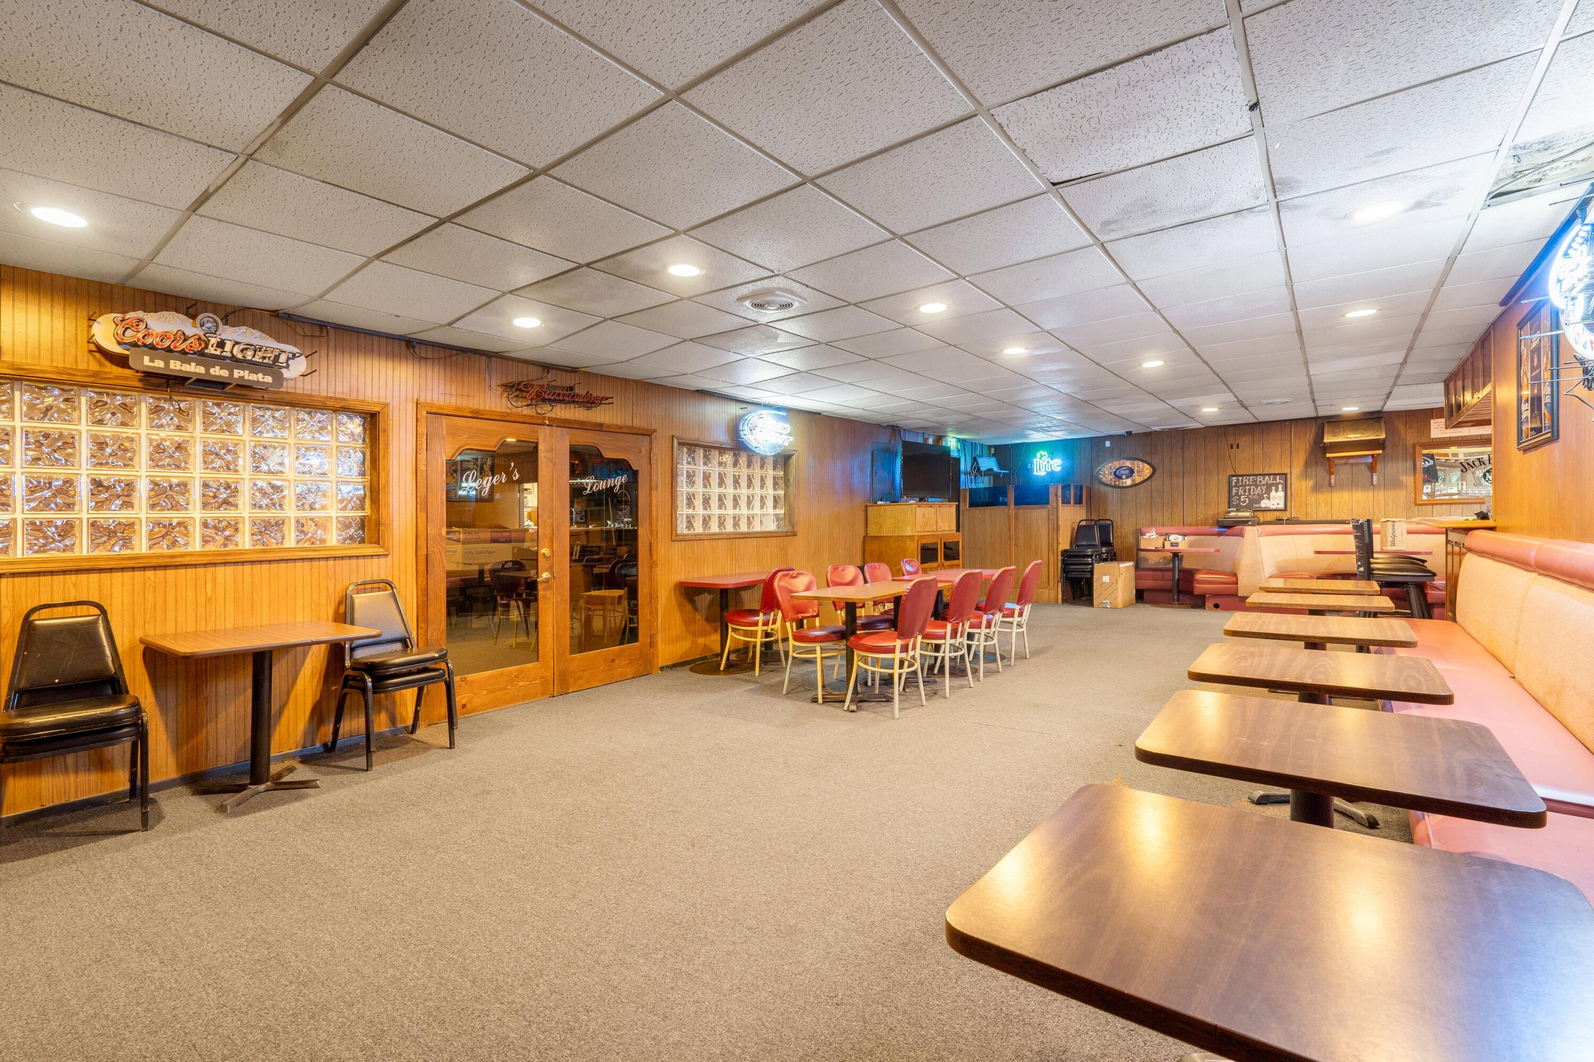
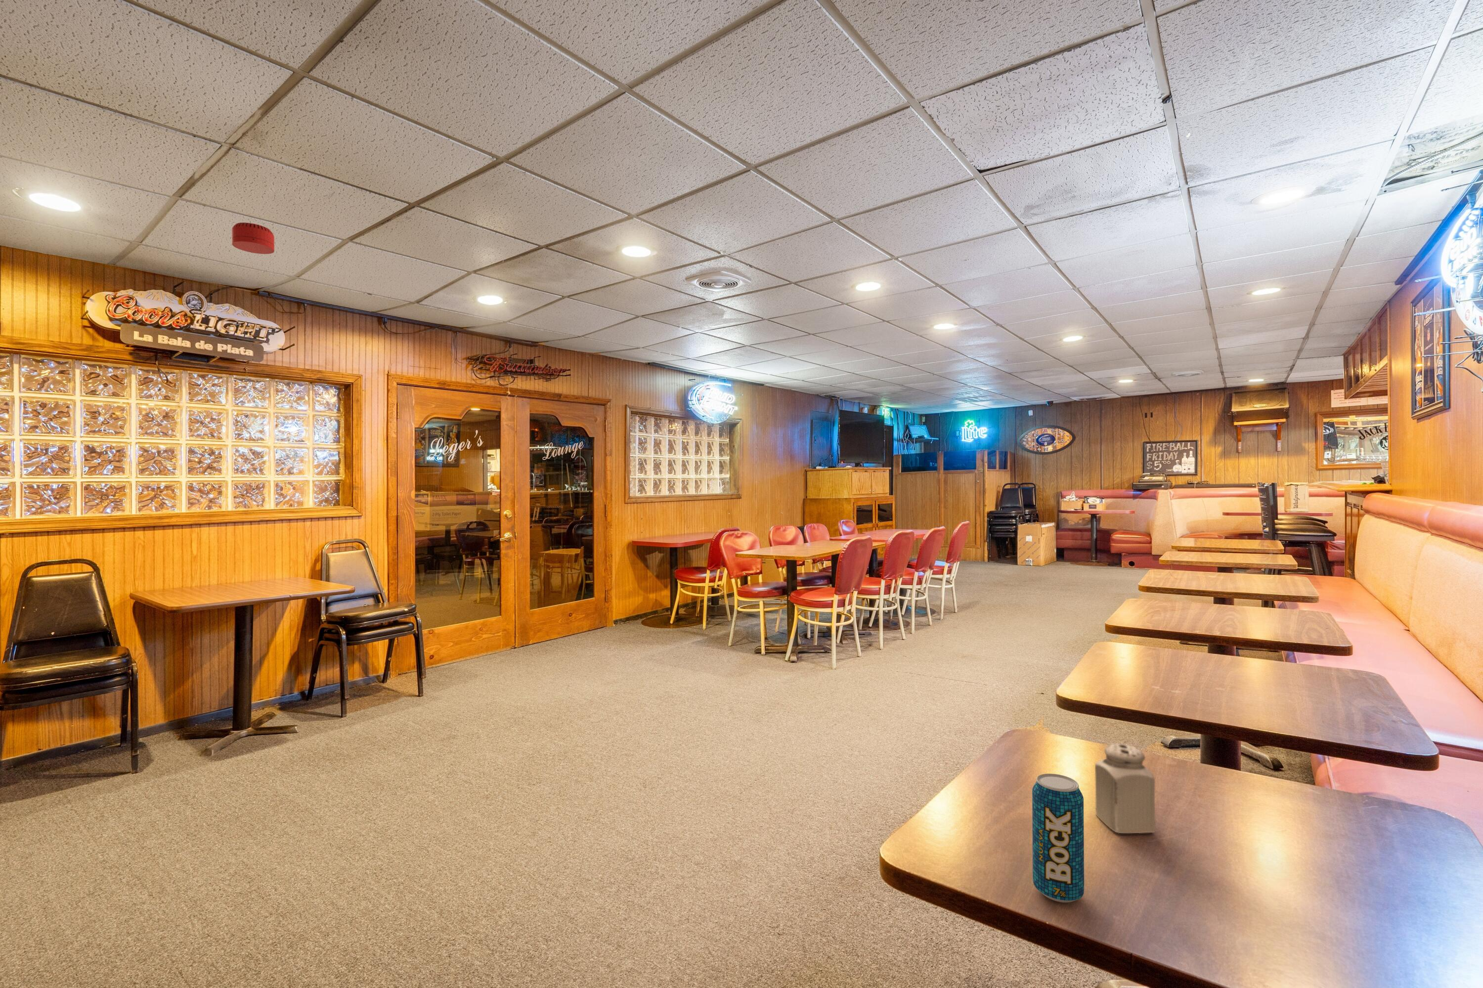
+ beverage can [1032,773,1085,903]
+ smoke detector [232,222,275,255]
+ salt shaker [1095,743,1156,834]
